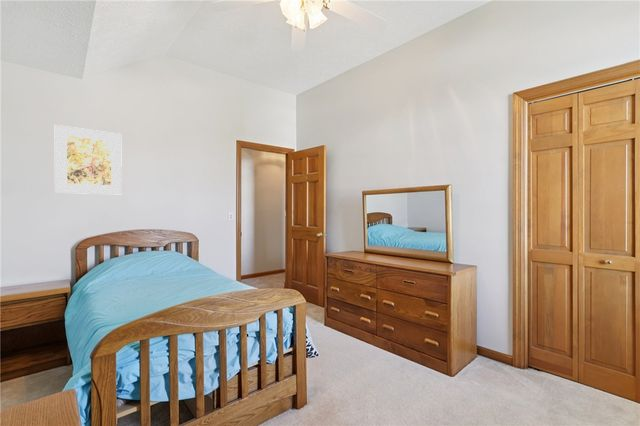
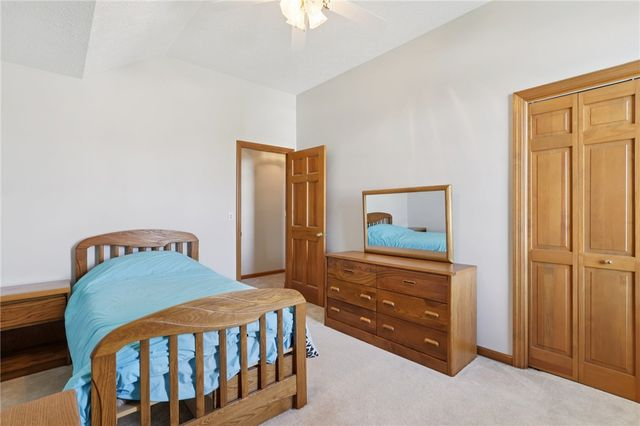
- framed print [54,124,123,195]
